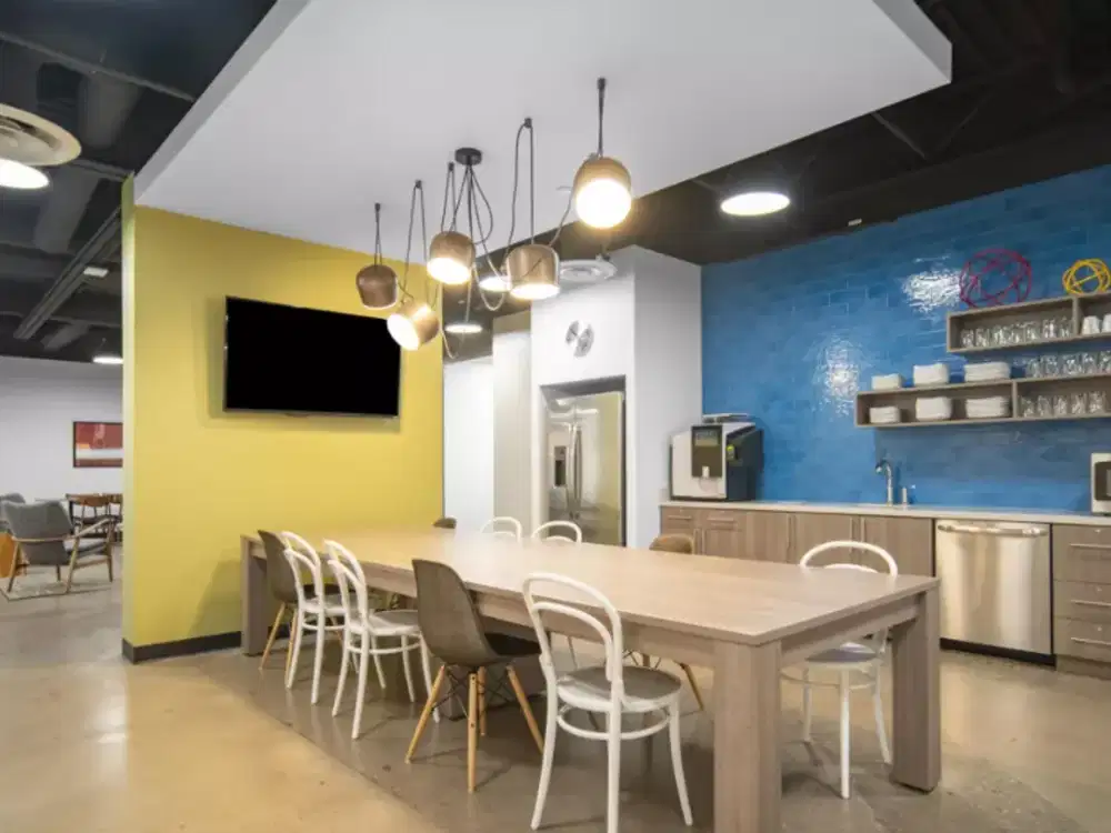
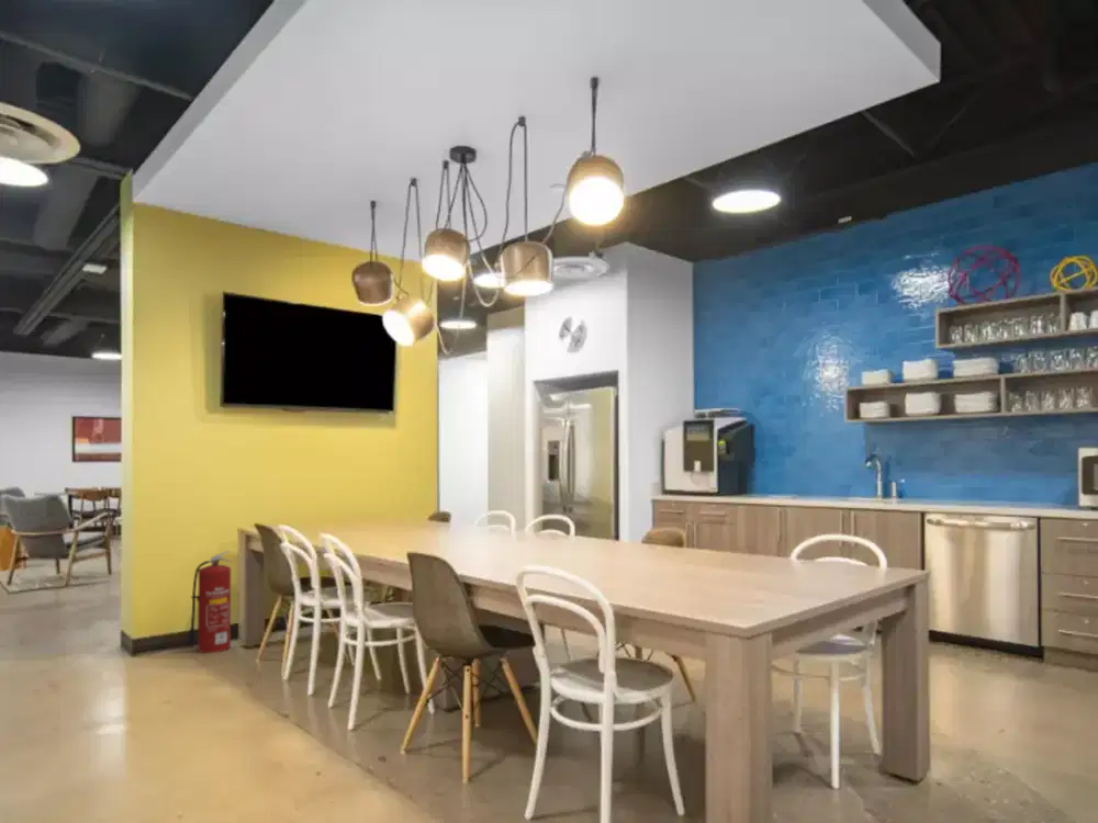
+ fire extinguisher [187,550,234,654]
